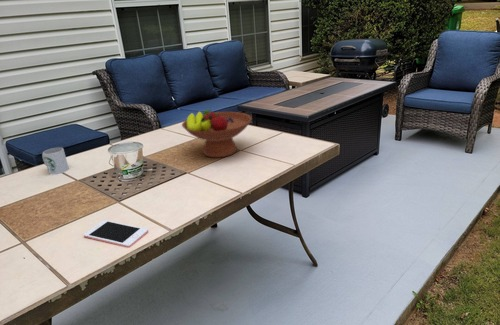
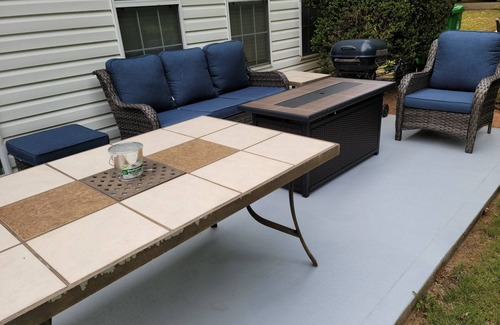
- cell phone [83,219,149,249]
- mug [41,147,70,175]
- fruit bowl [181,109,253,159]
